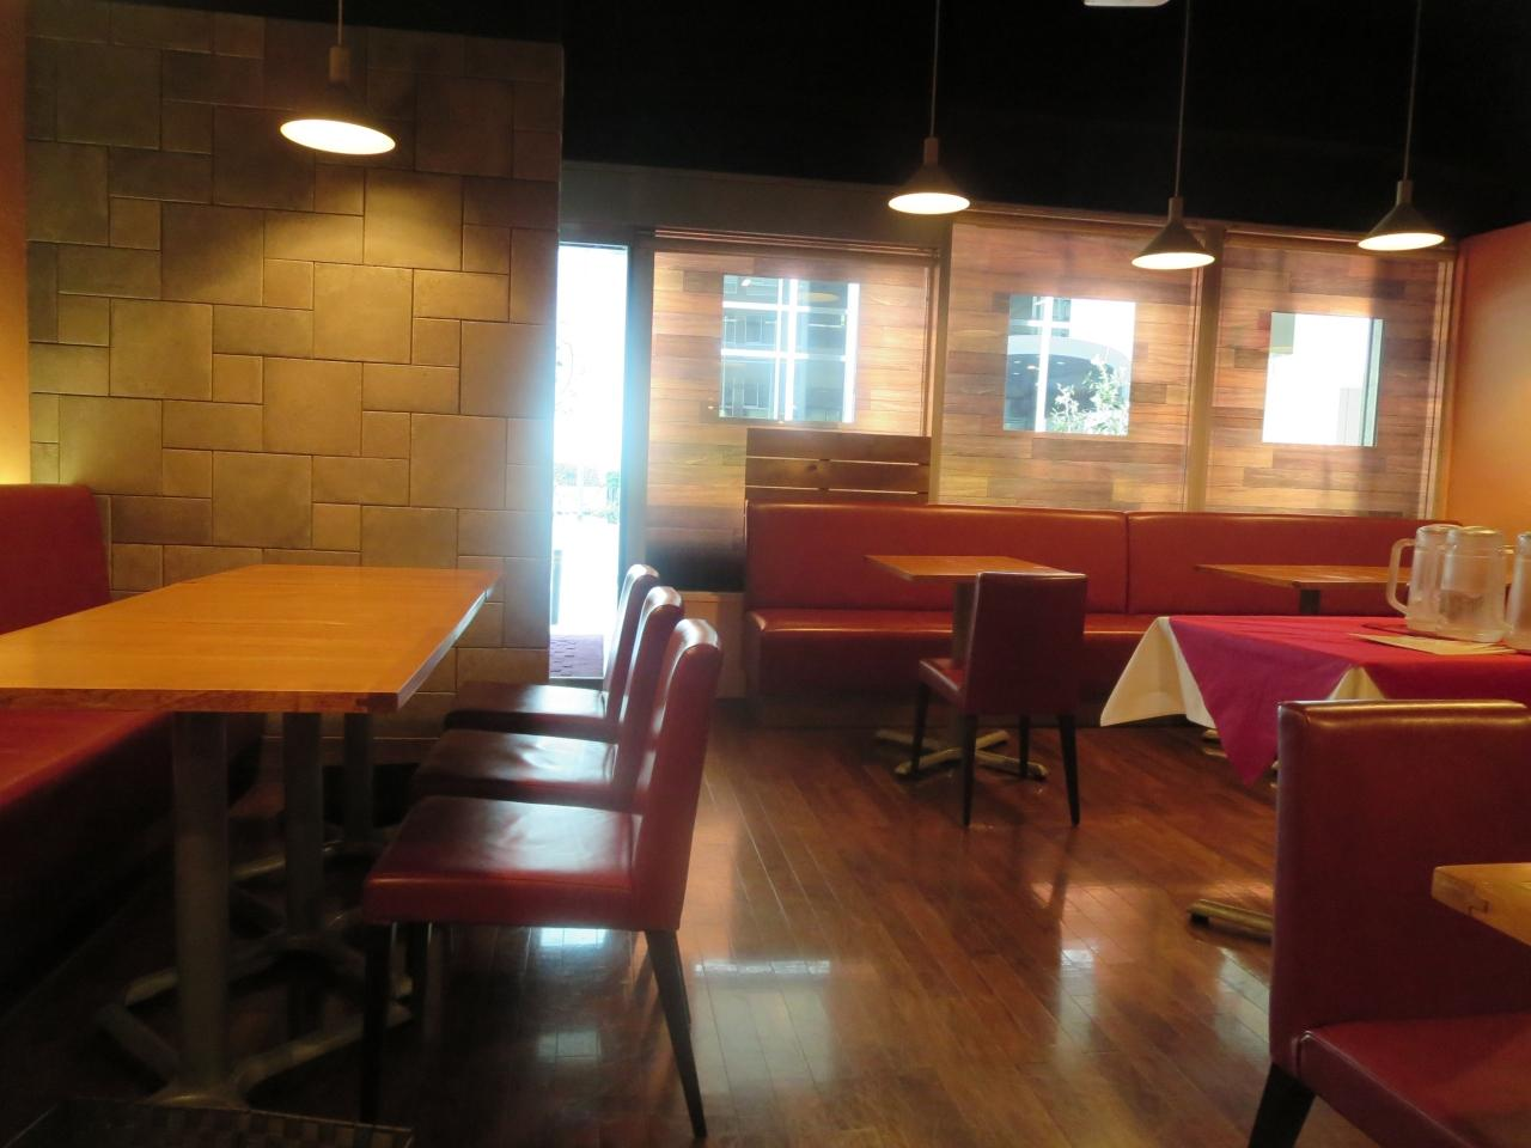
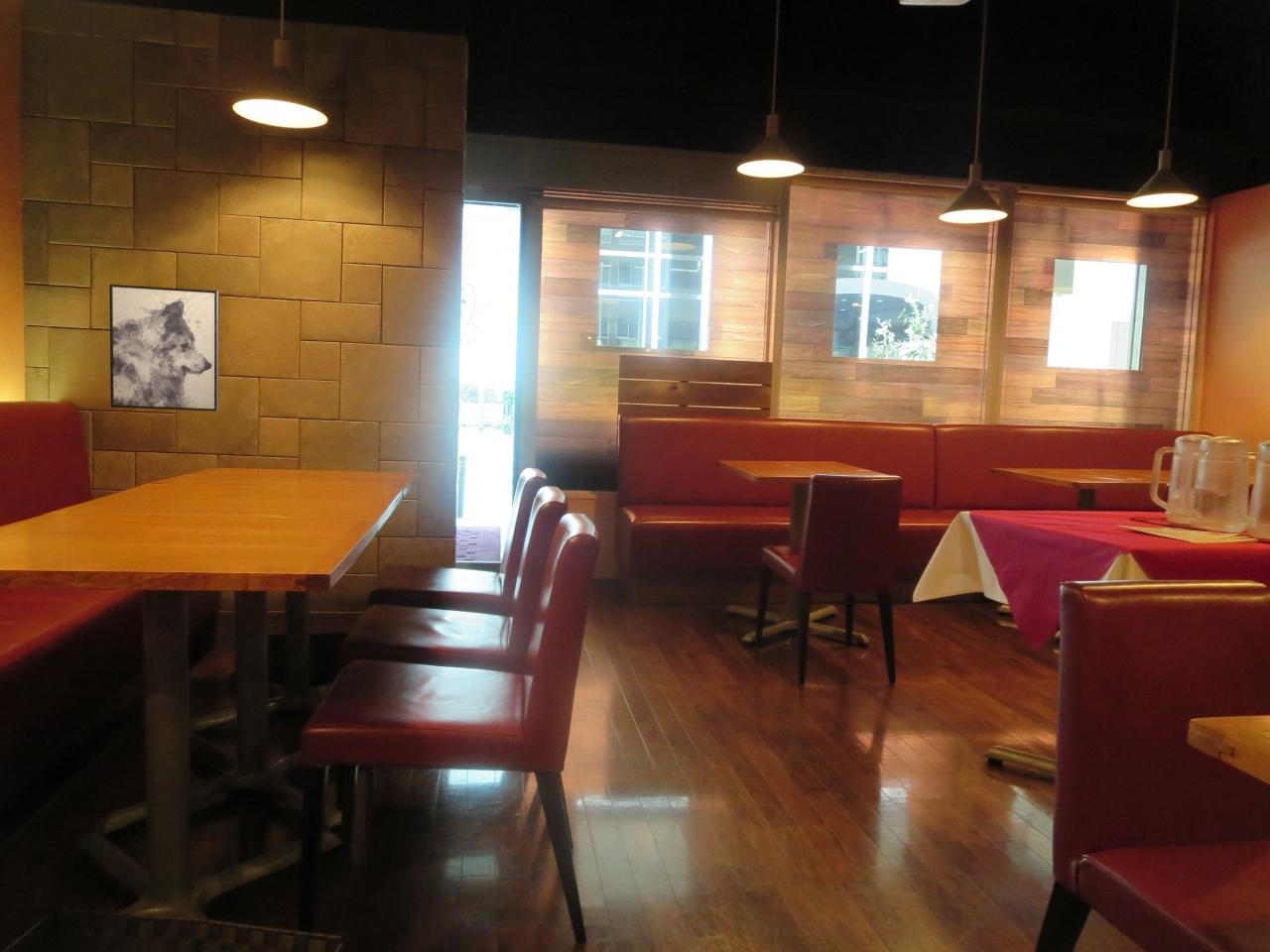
+ wall art [108,284,219,413]
